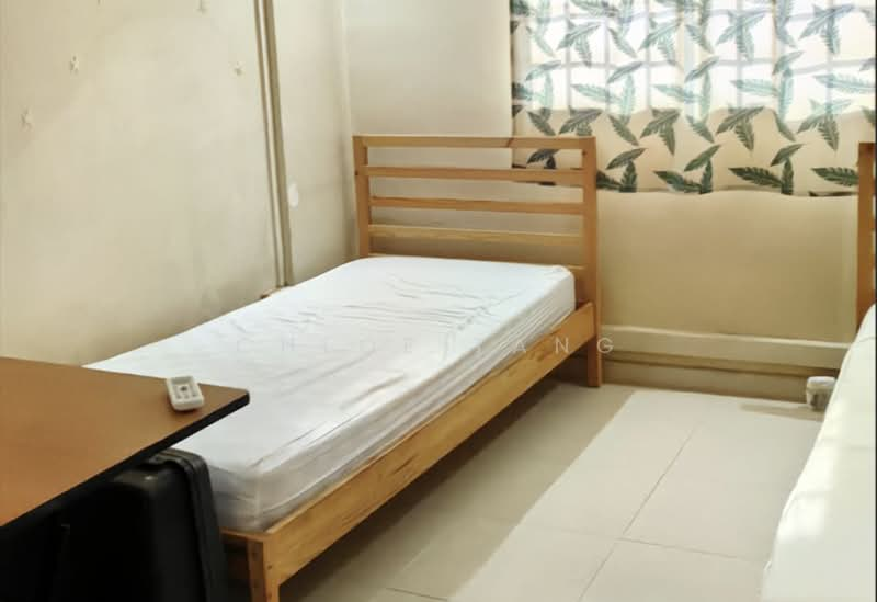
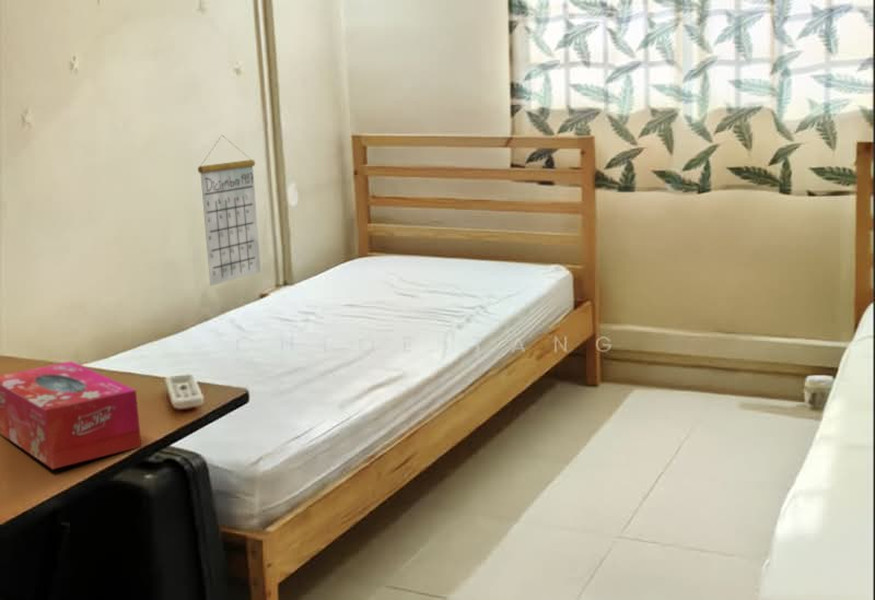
+ tissue box [0,361,142,470]
+ calendar [197,134,261,287]
